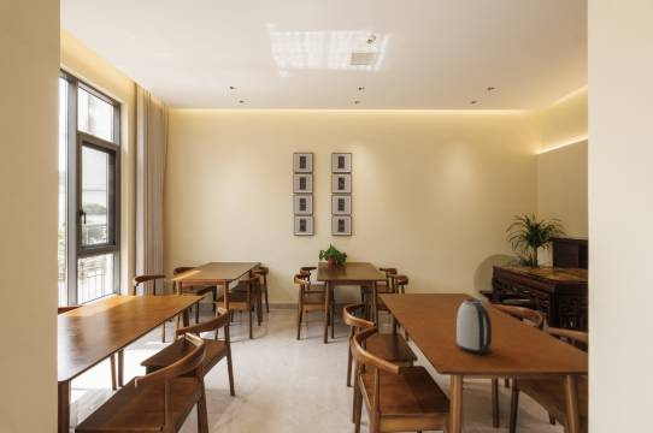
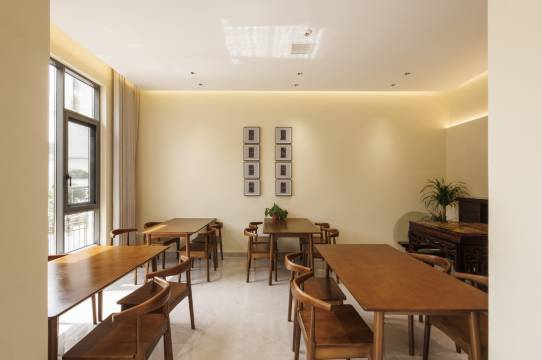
- kettle [455,298,493,356]
